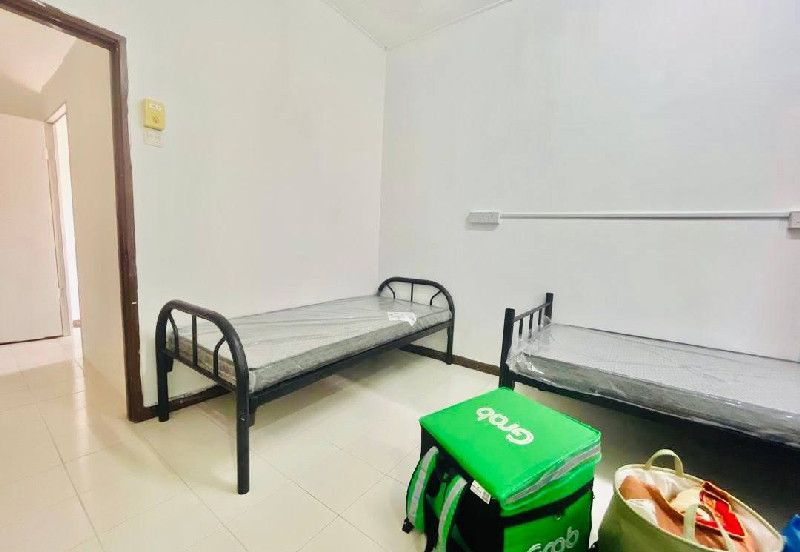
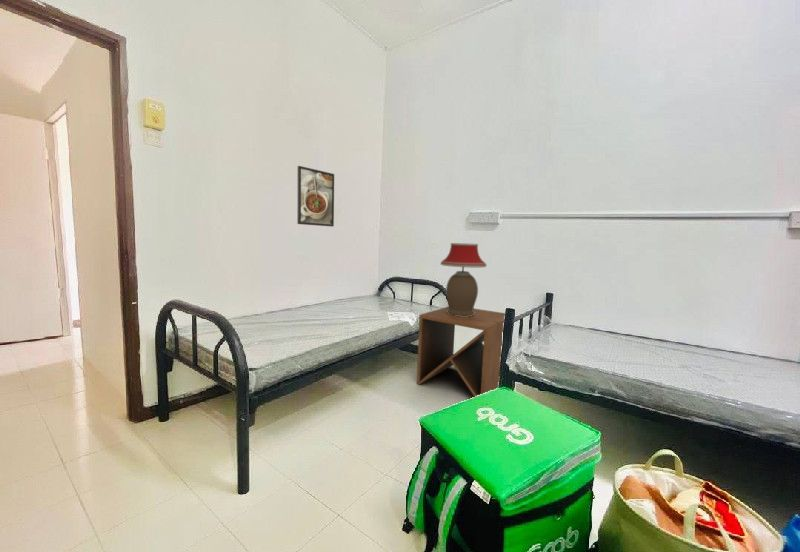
+ table lamp [439,242,488,317]
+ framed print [296,165,335,228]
+ side table [416,306,506,398]
